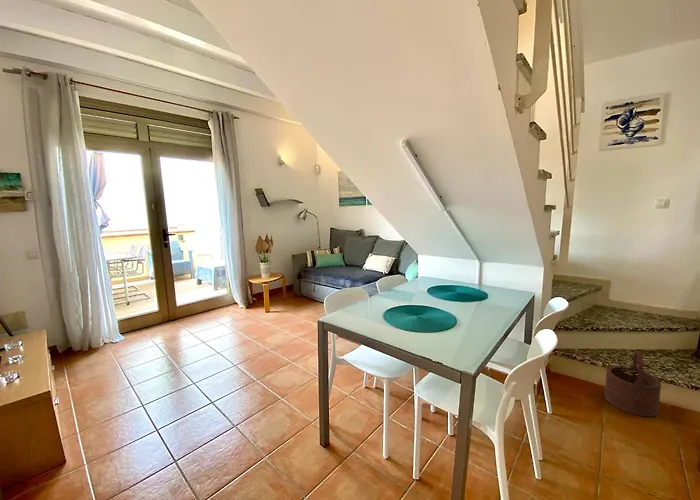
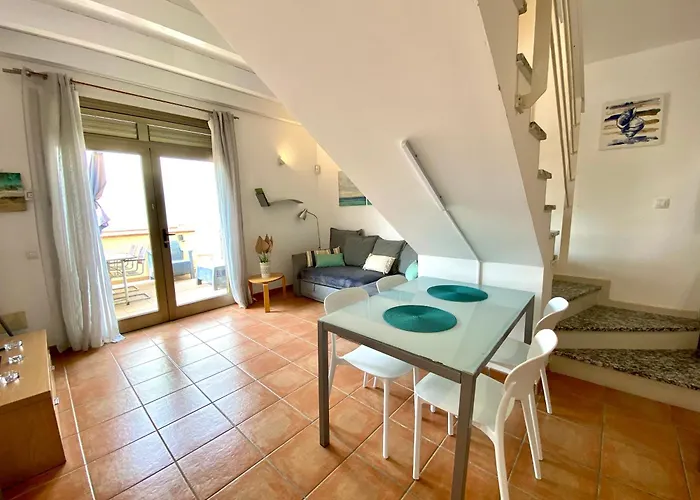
- wooden bucket [603,351,662,418]
